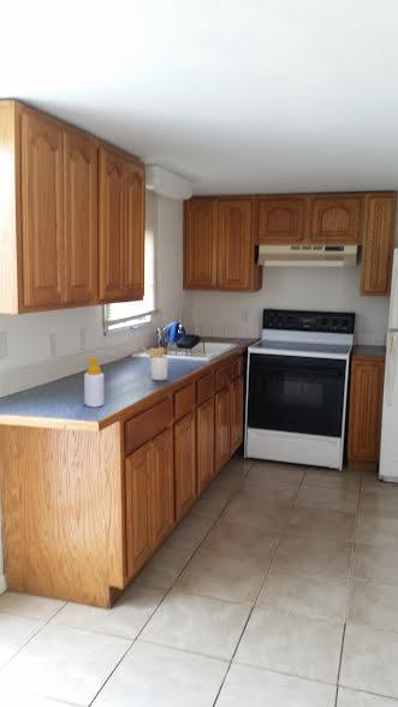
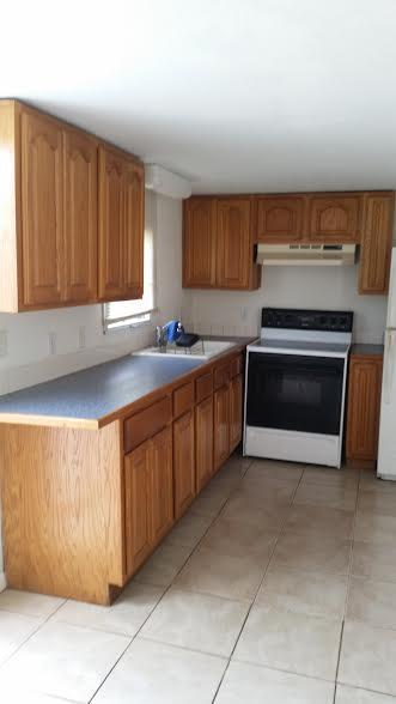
- utensil holder [141,346,170,381]
- soap bottle [83,356,105,409]
